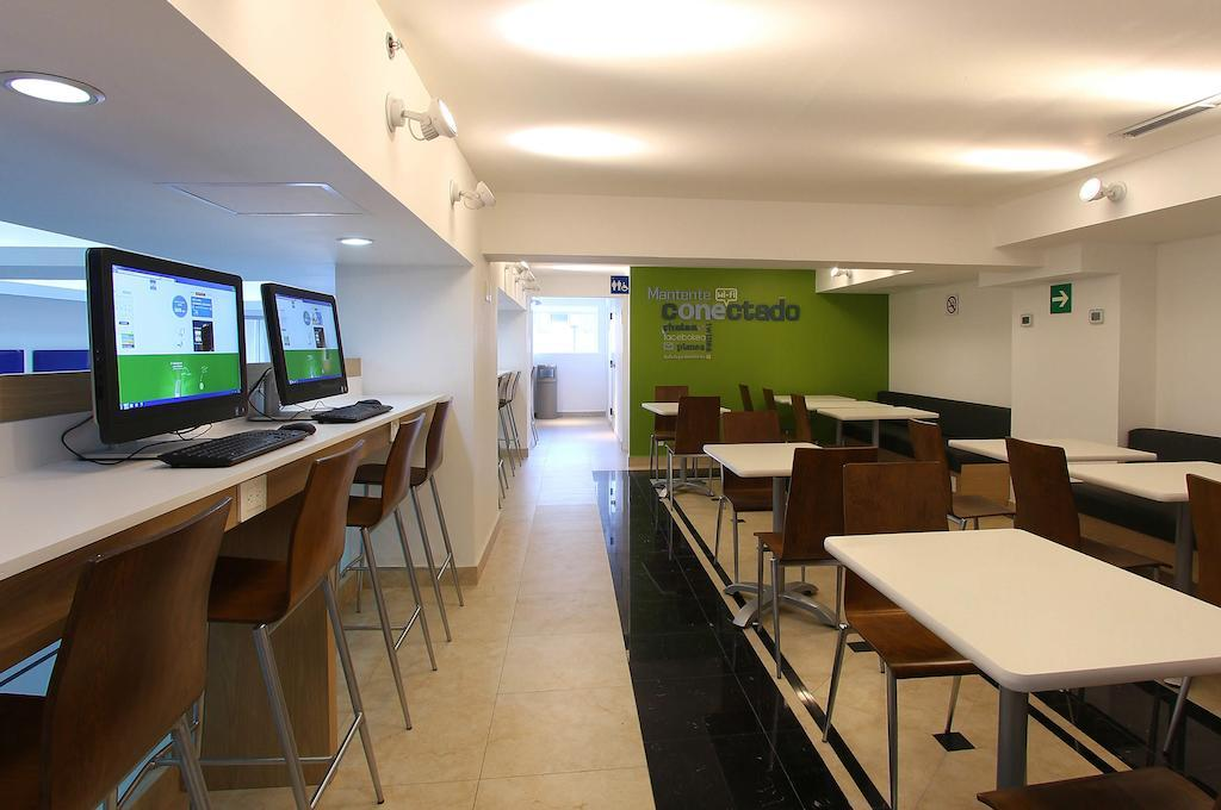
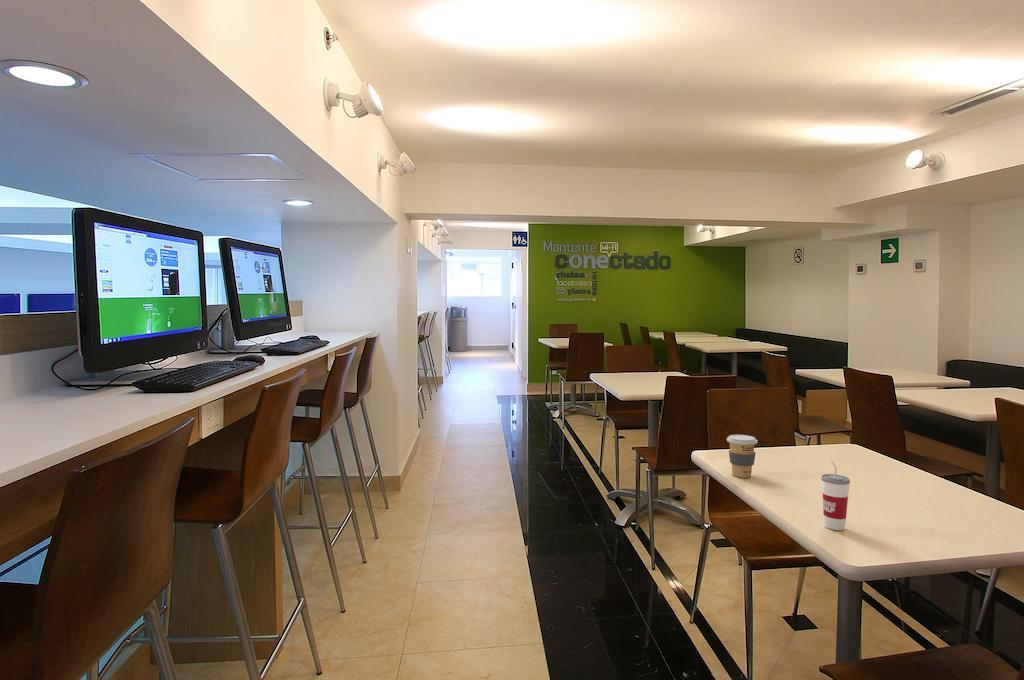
+ cup [820,459,851,531]
+ coffee cup [726,434,759,479]
